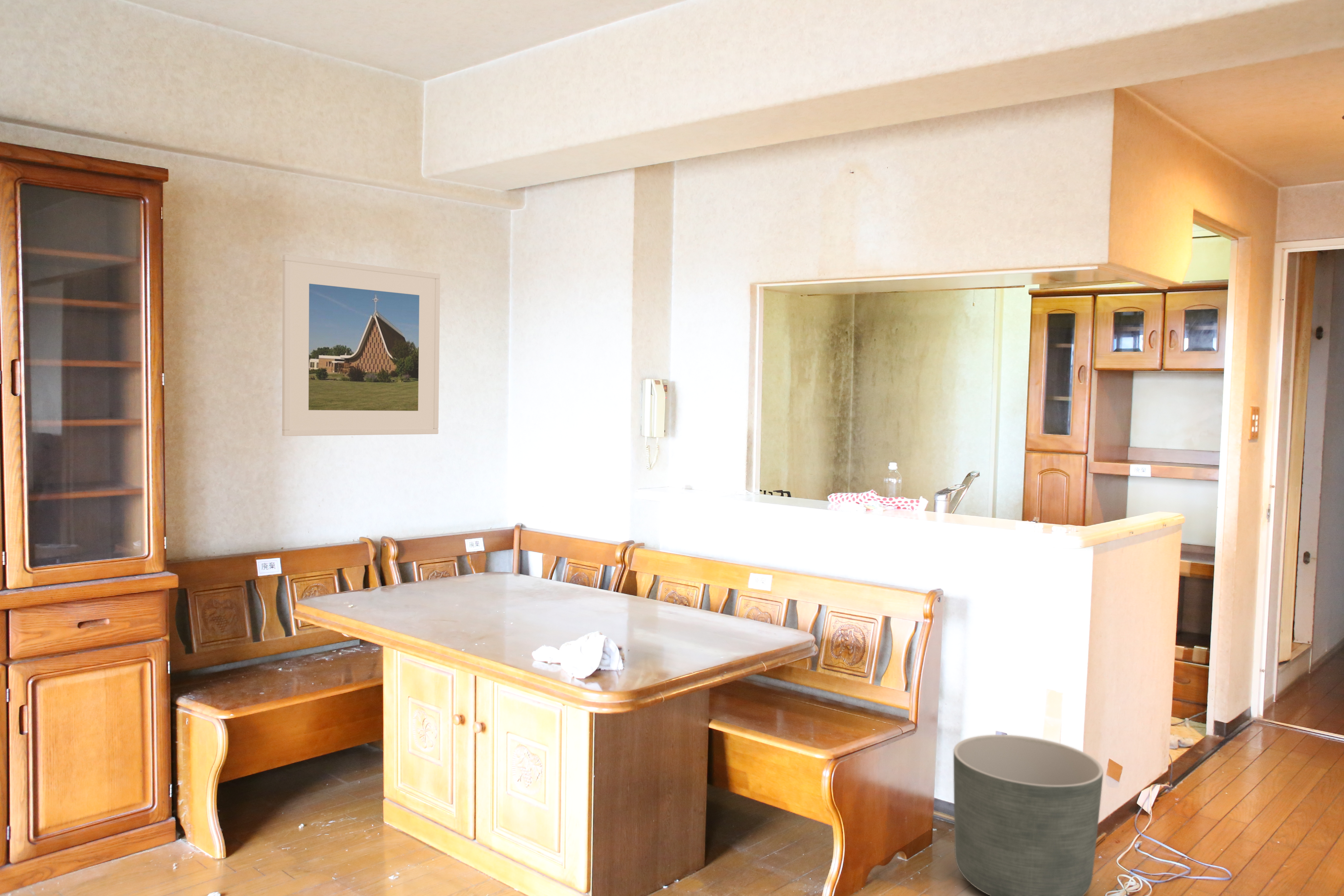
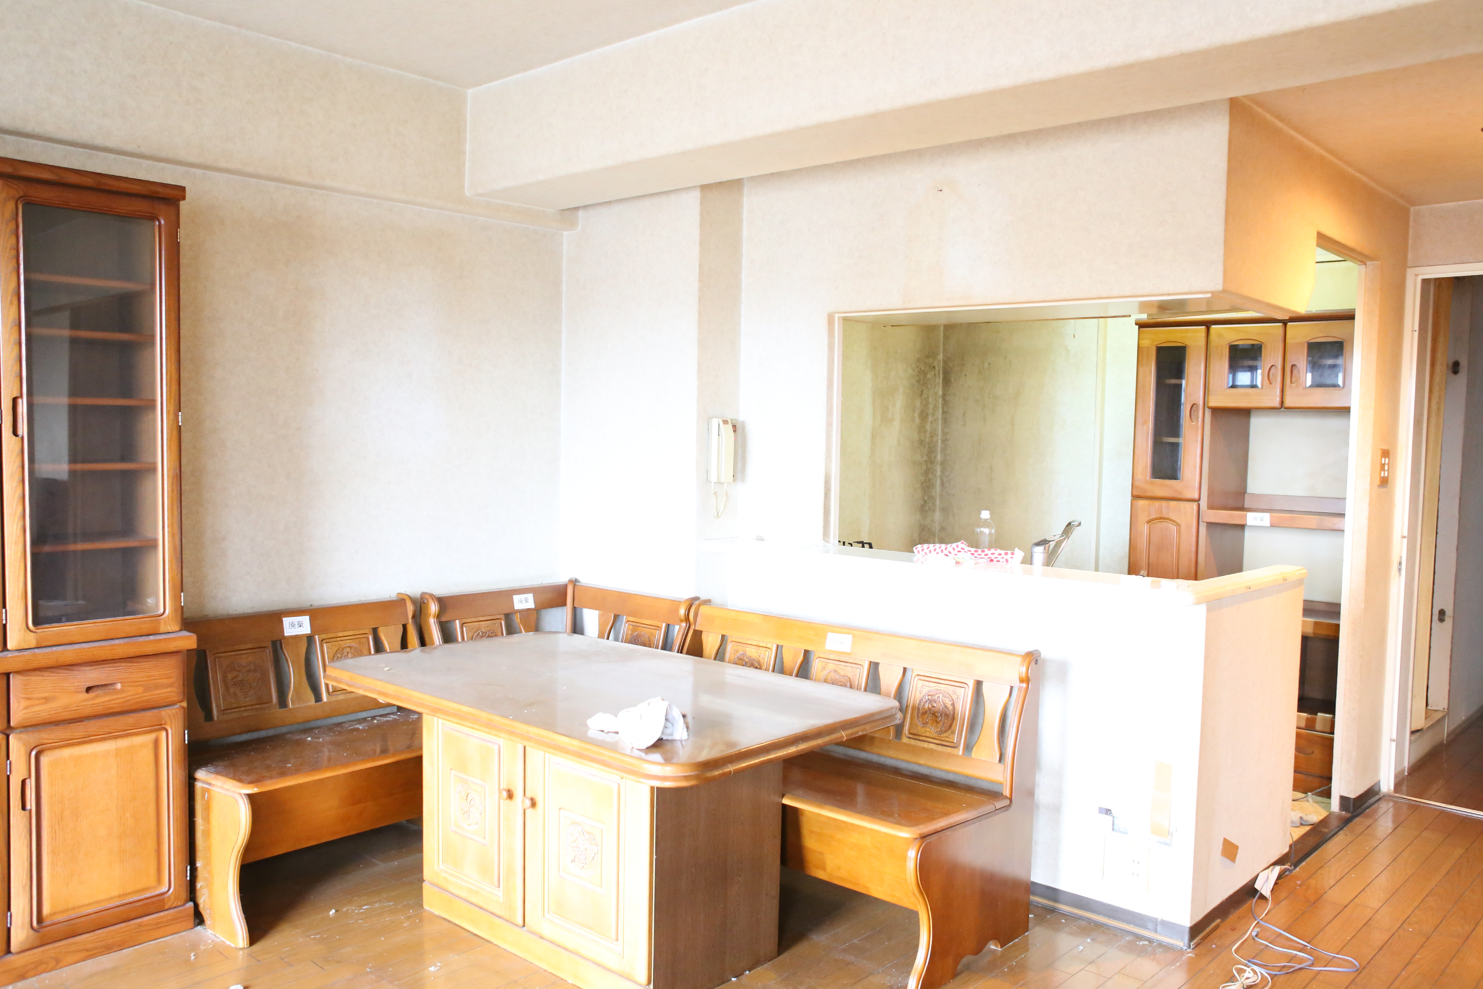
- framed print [282,254,440,436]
- planter [953,734,1103,896]
